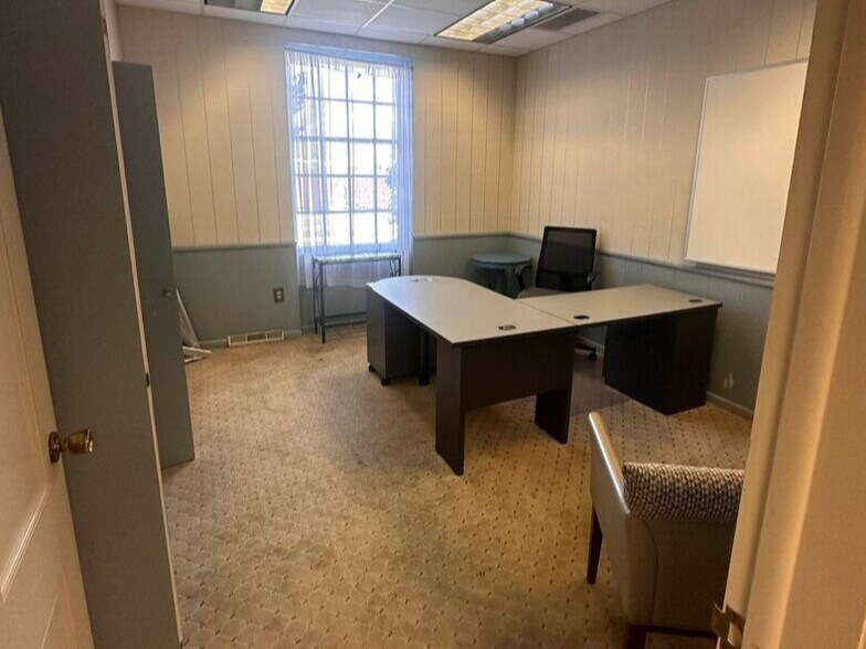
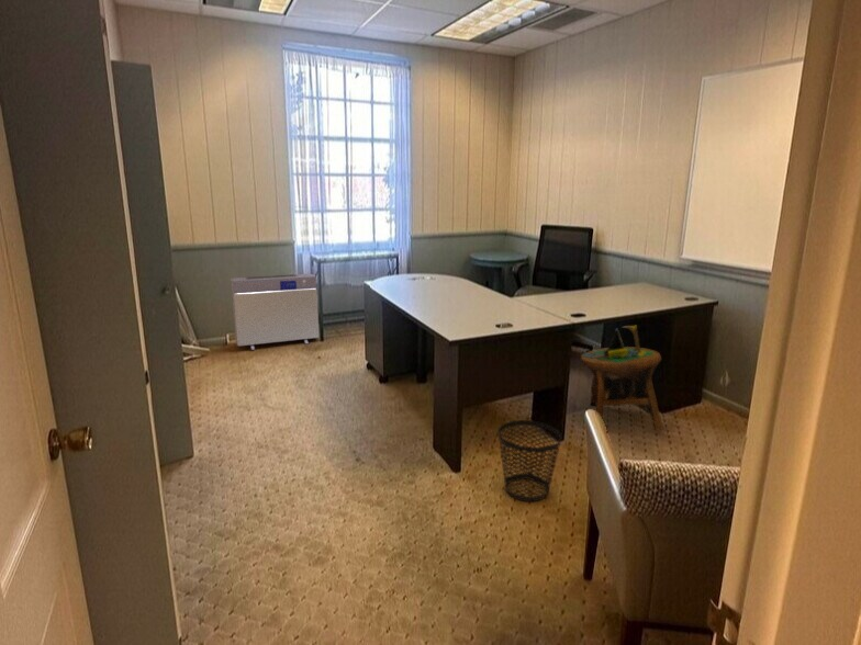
+ wastebasket [497,419,563,502]
+ side table [579,324,664,432]
+ air purifier [230,273,320,351]
